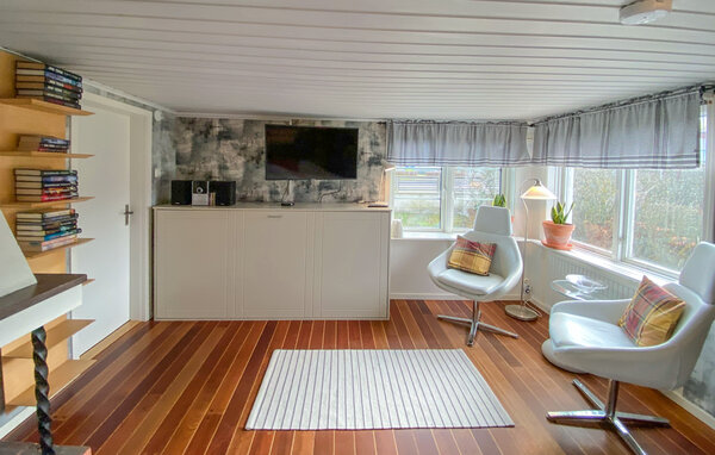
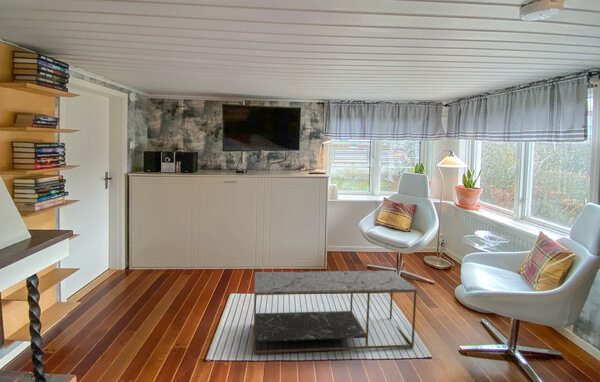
+ coffee table [252,270,418,354]
